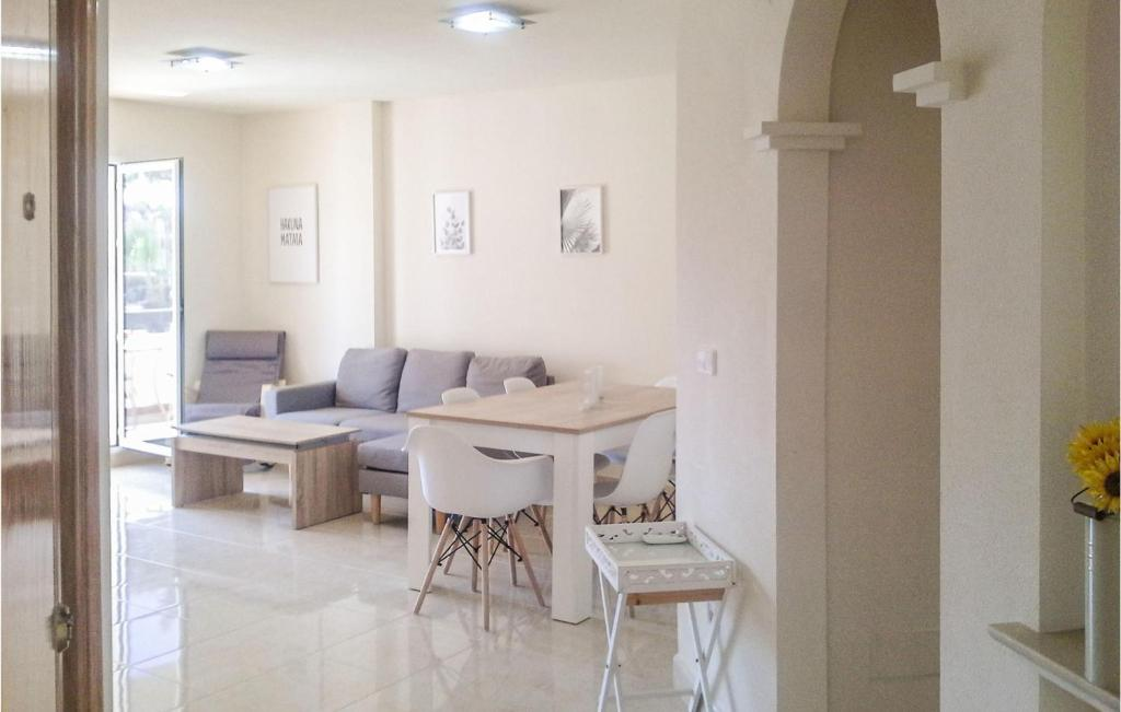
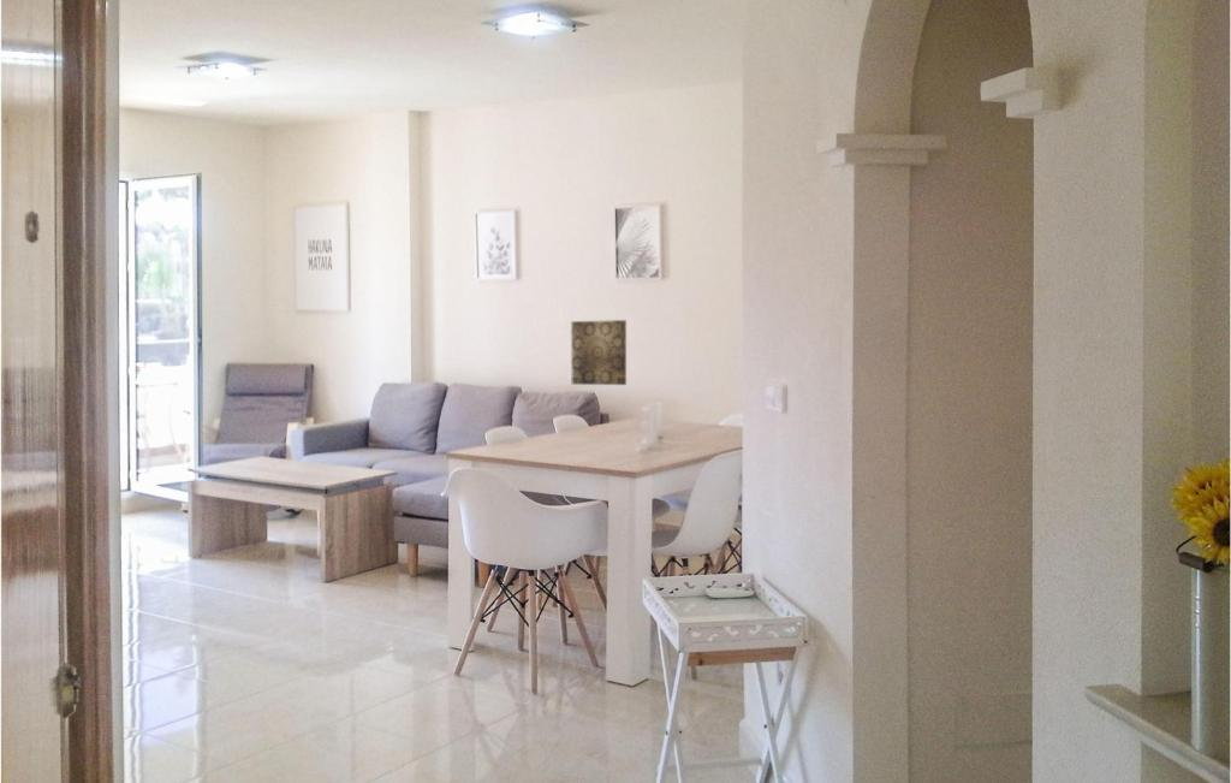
+ wall art [570,319,628,386]
